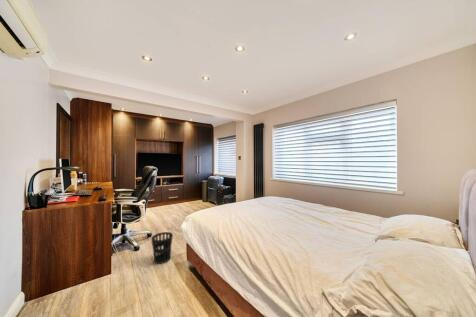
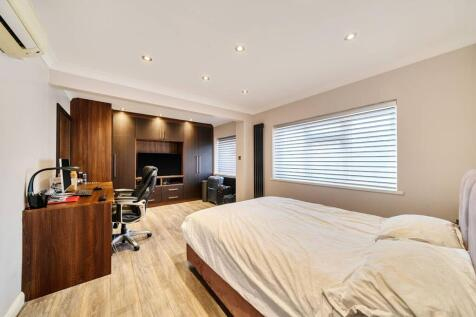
- wastebasket [150,231,174,265]
